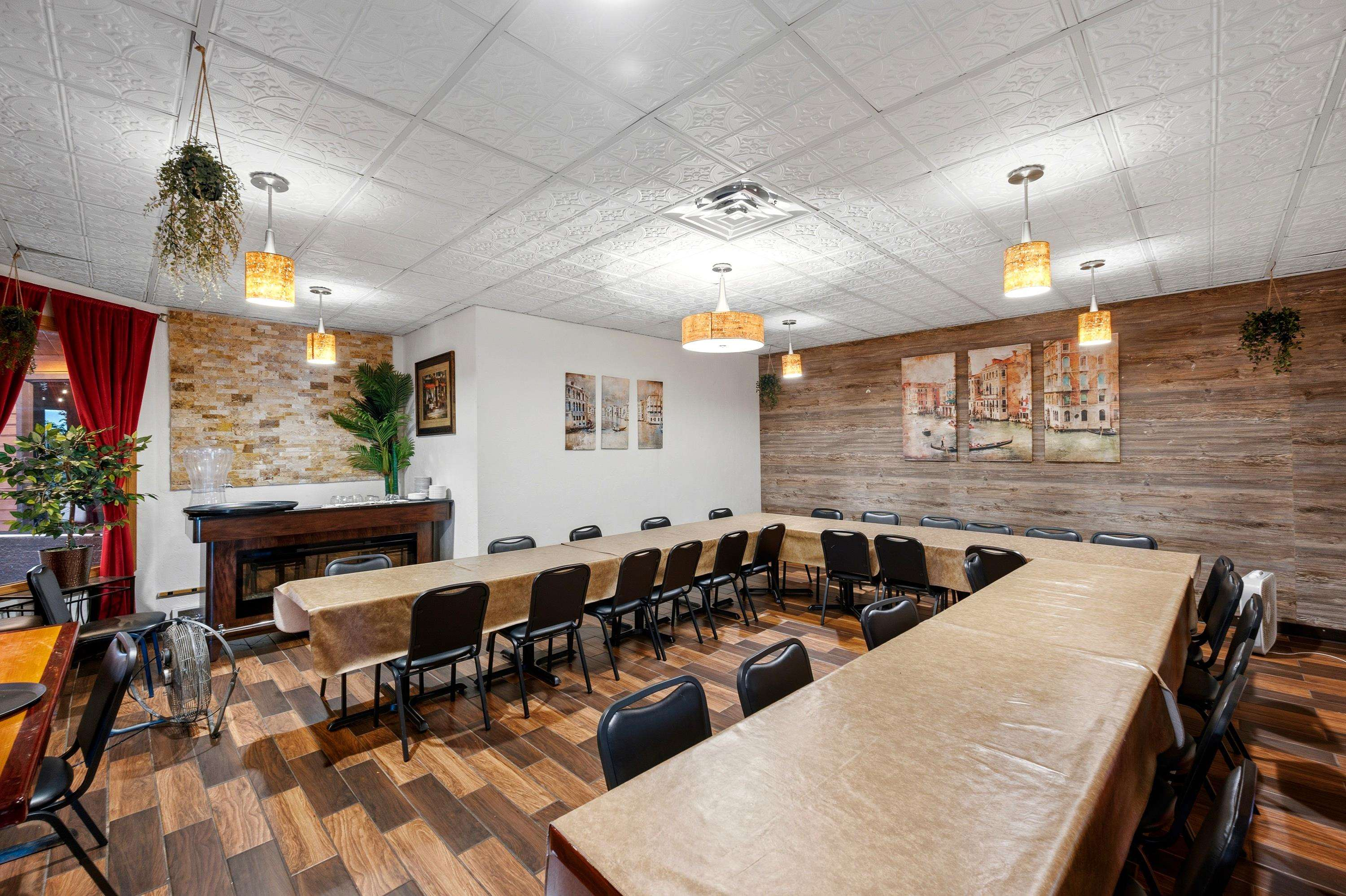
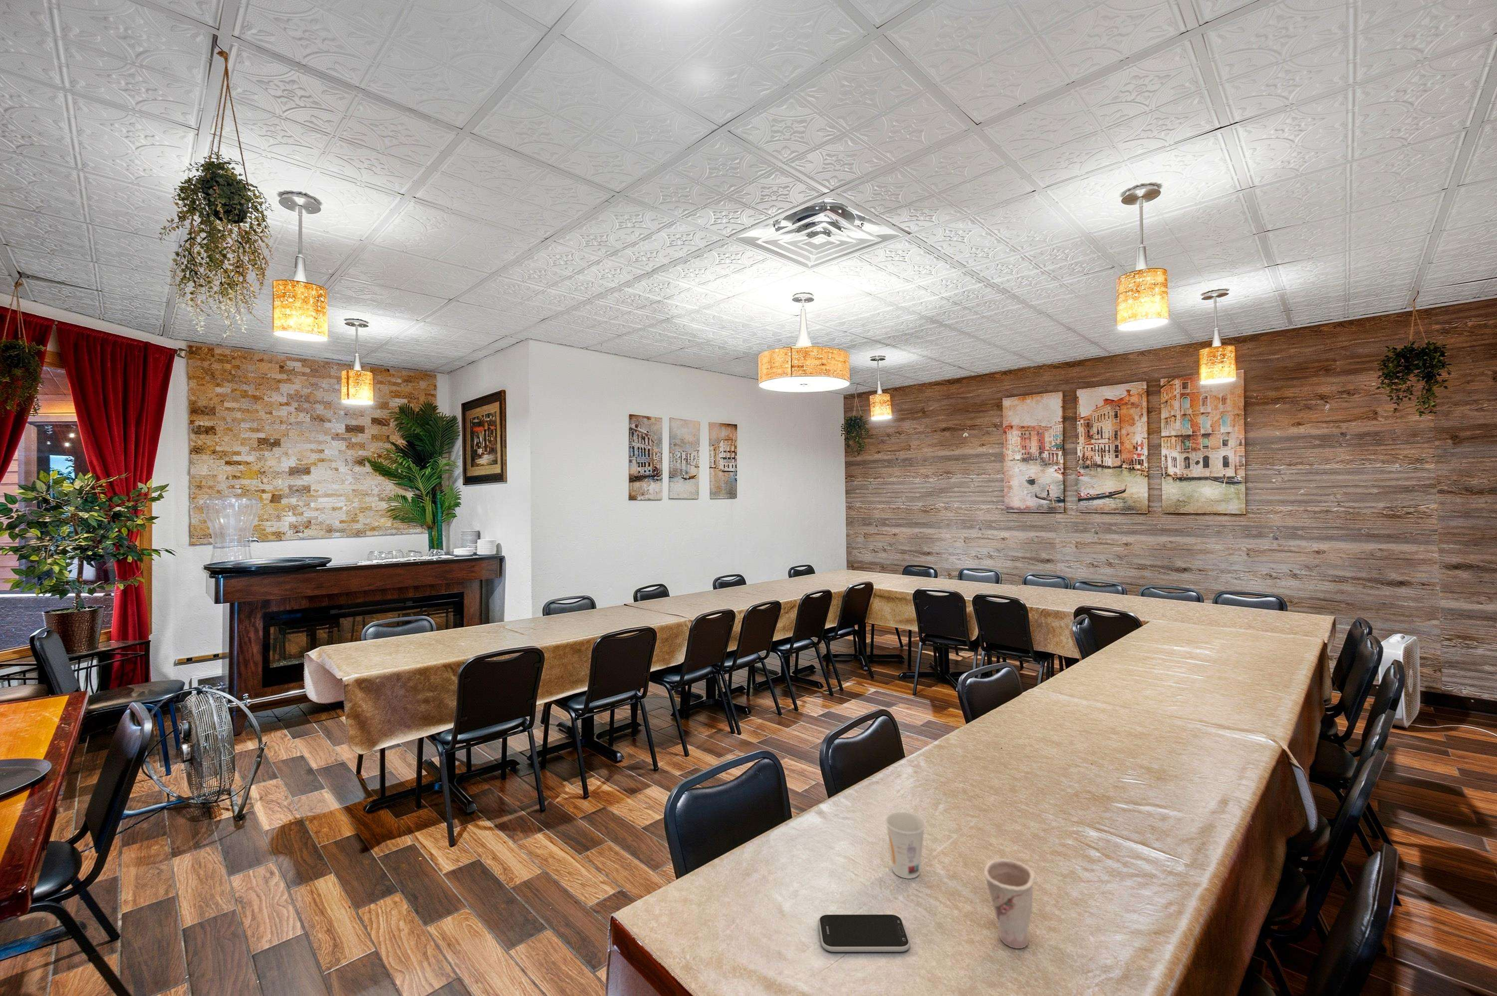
+ cup [885,811,926,879]
+ smartphone [817,914,911,953]
+ cup [983,858,1035,949]
